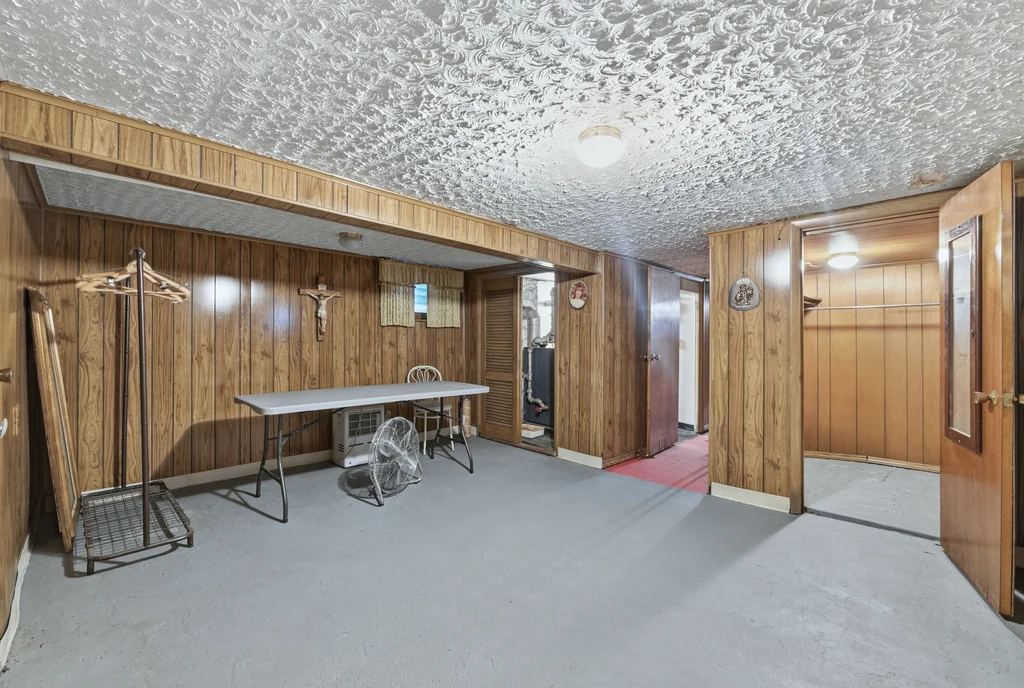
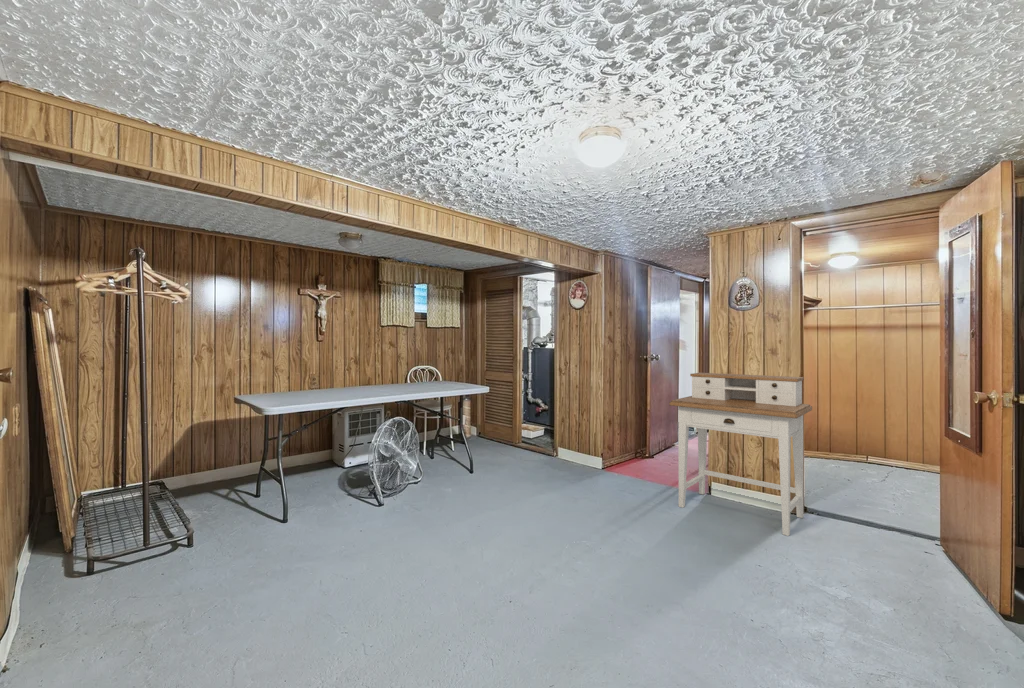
+ desk [668,372,813,537]
